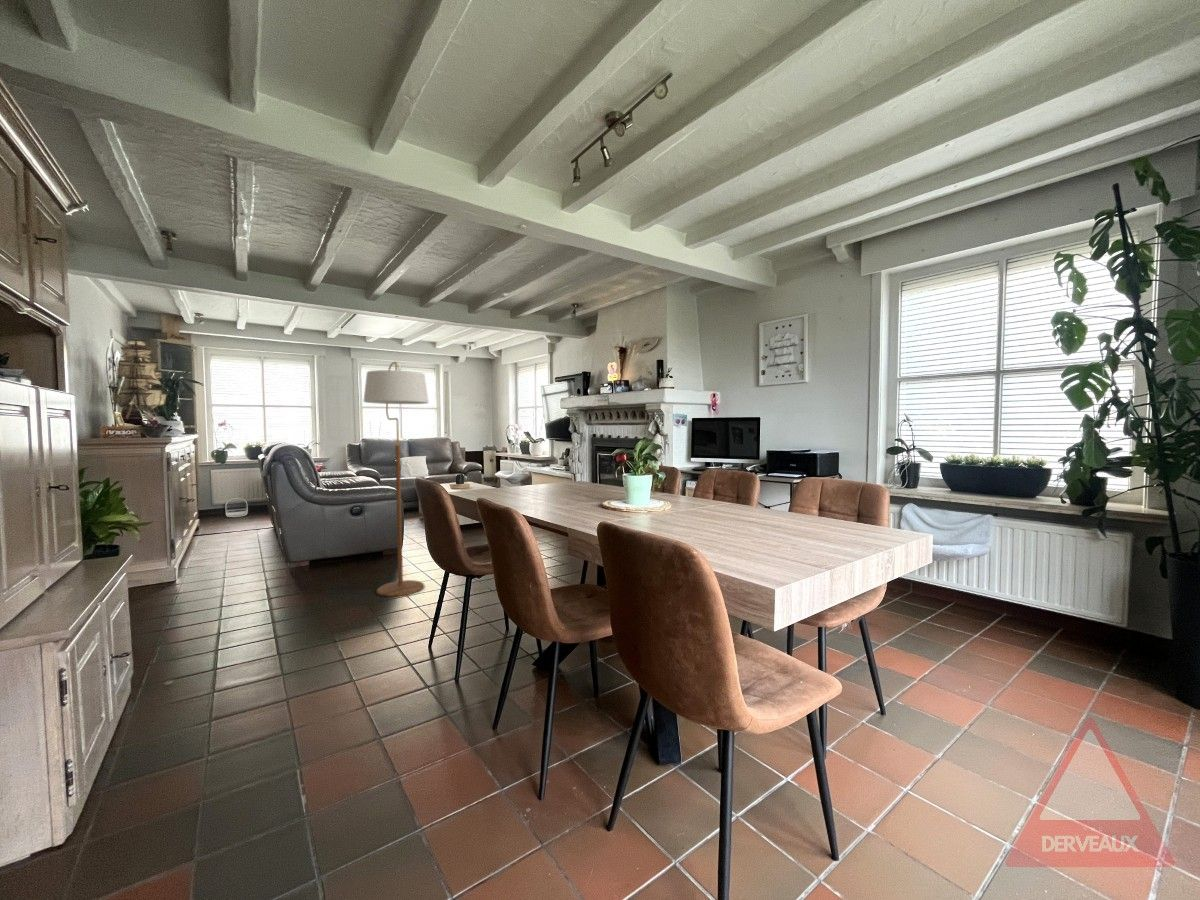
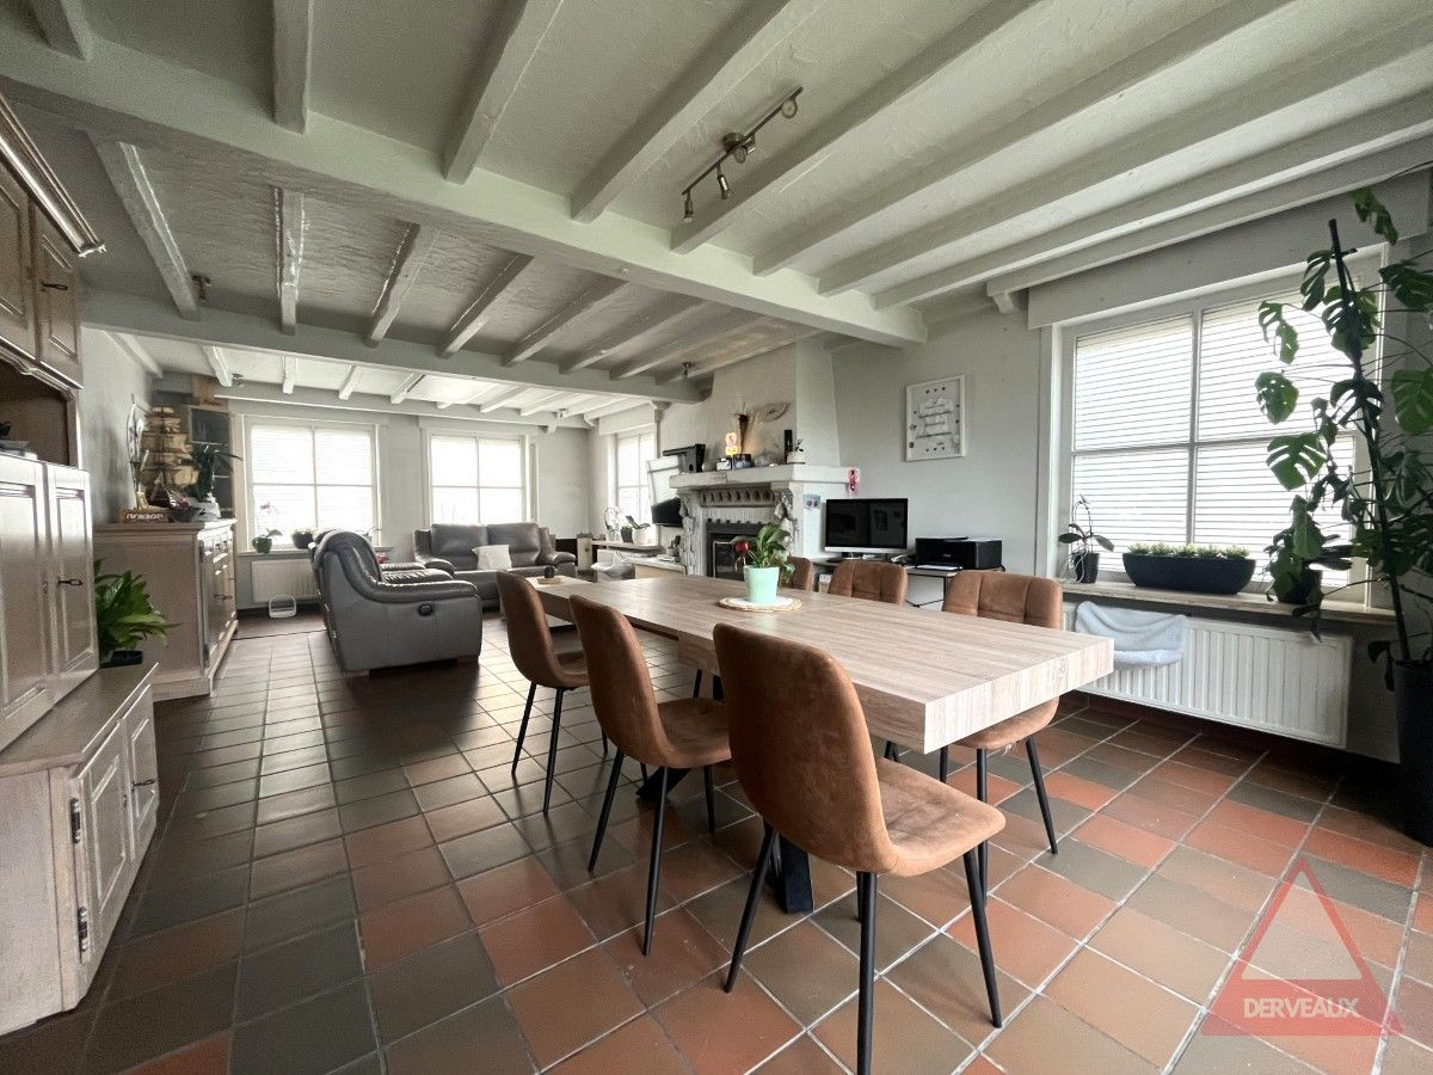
- floor lamp [363,361,430,597]
